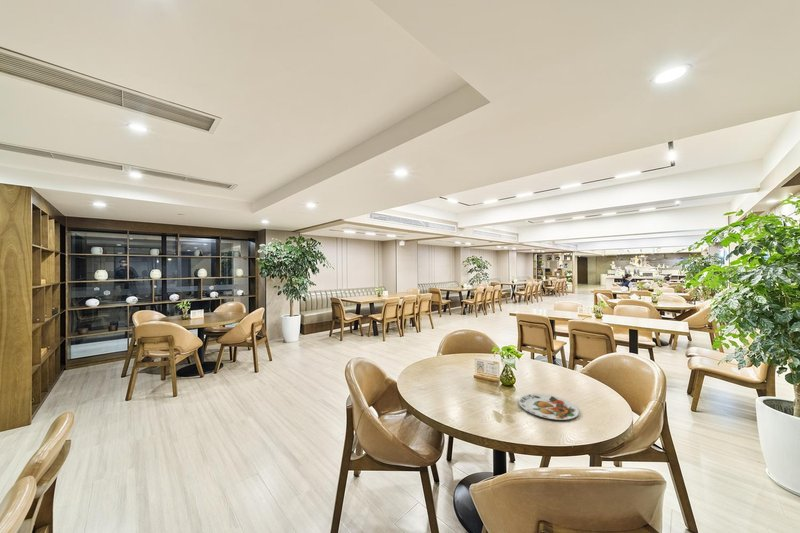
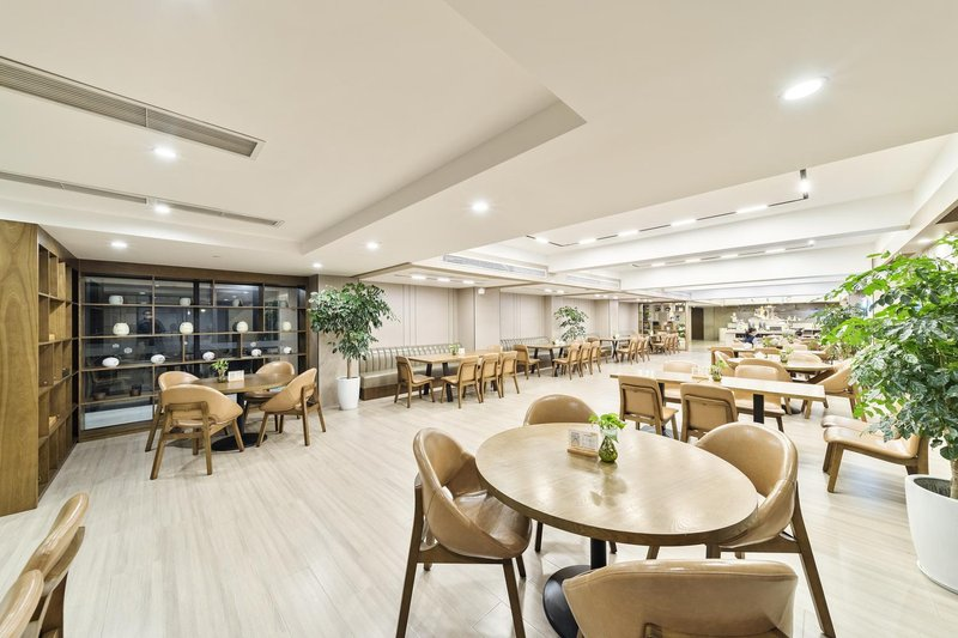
- plate [518,393,580,421]
